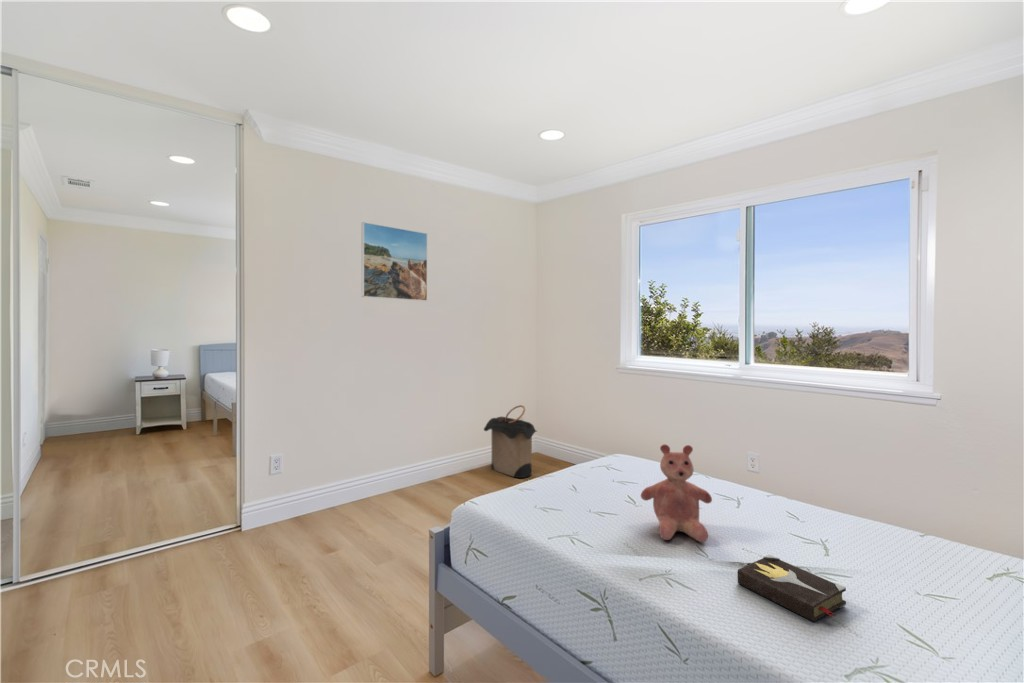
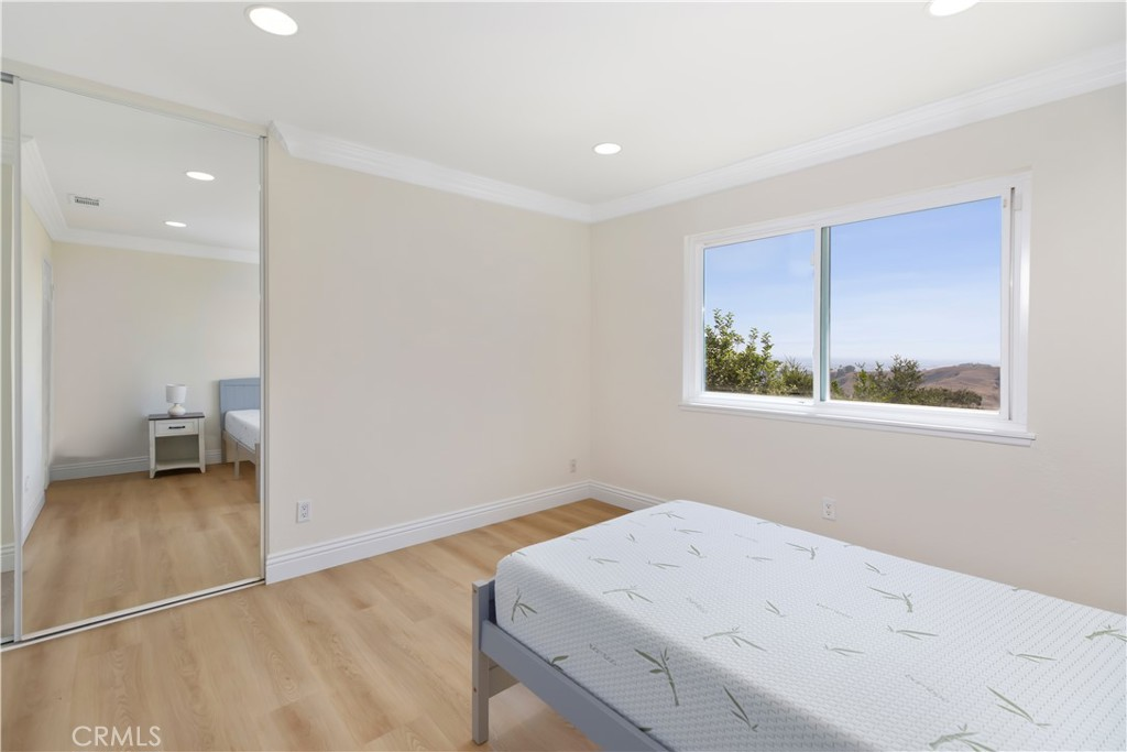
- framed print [361,221,428,302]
- laundry hamper [483,404,537,479]
- teddy bear [640,443,713,543]
- hardback book [737,554,847,623]
